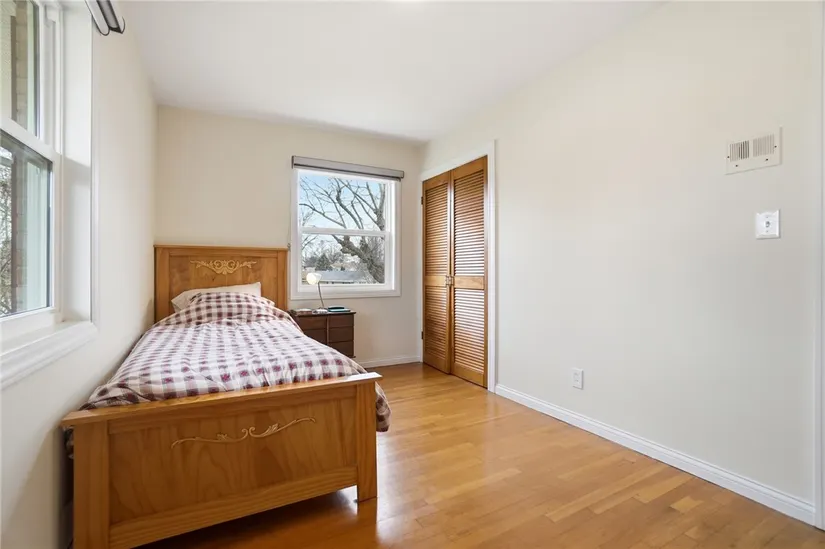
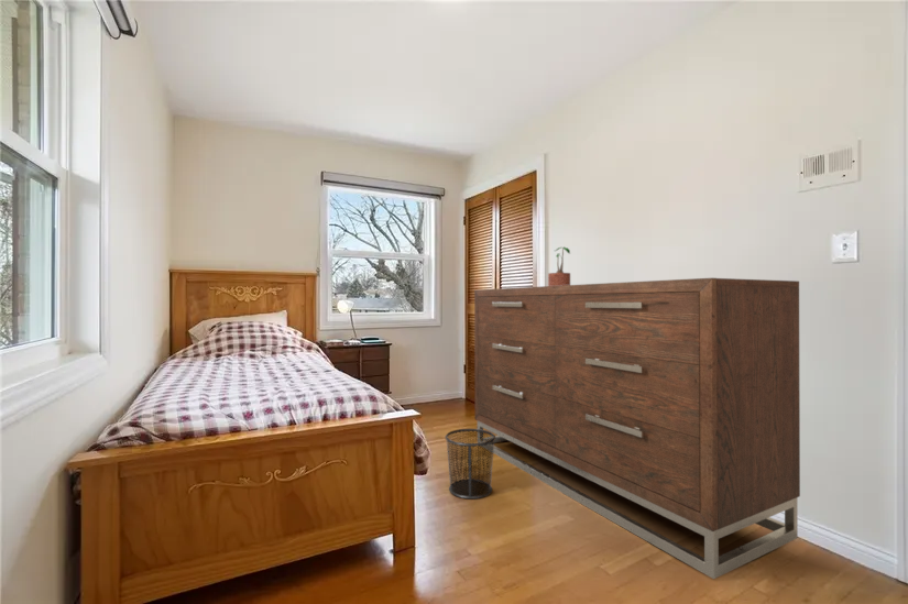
+ potted plant [547,246,571,286]
+ dresser [473,277,801,580]
+ waste bin [444,428,495,499]
